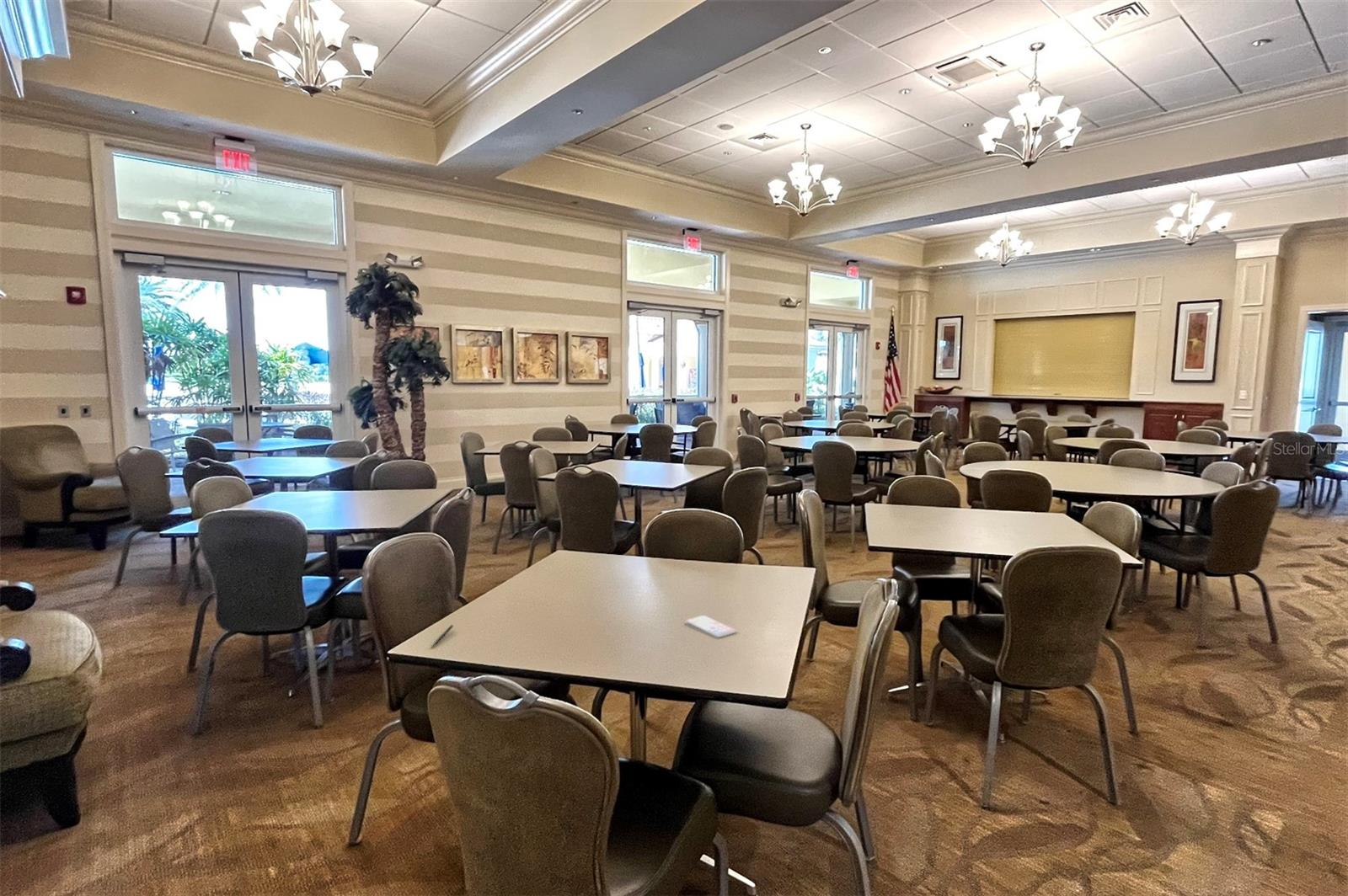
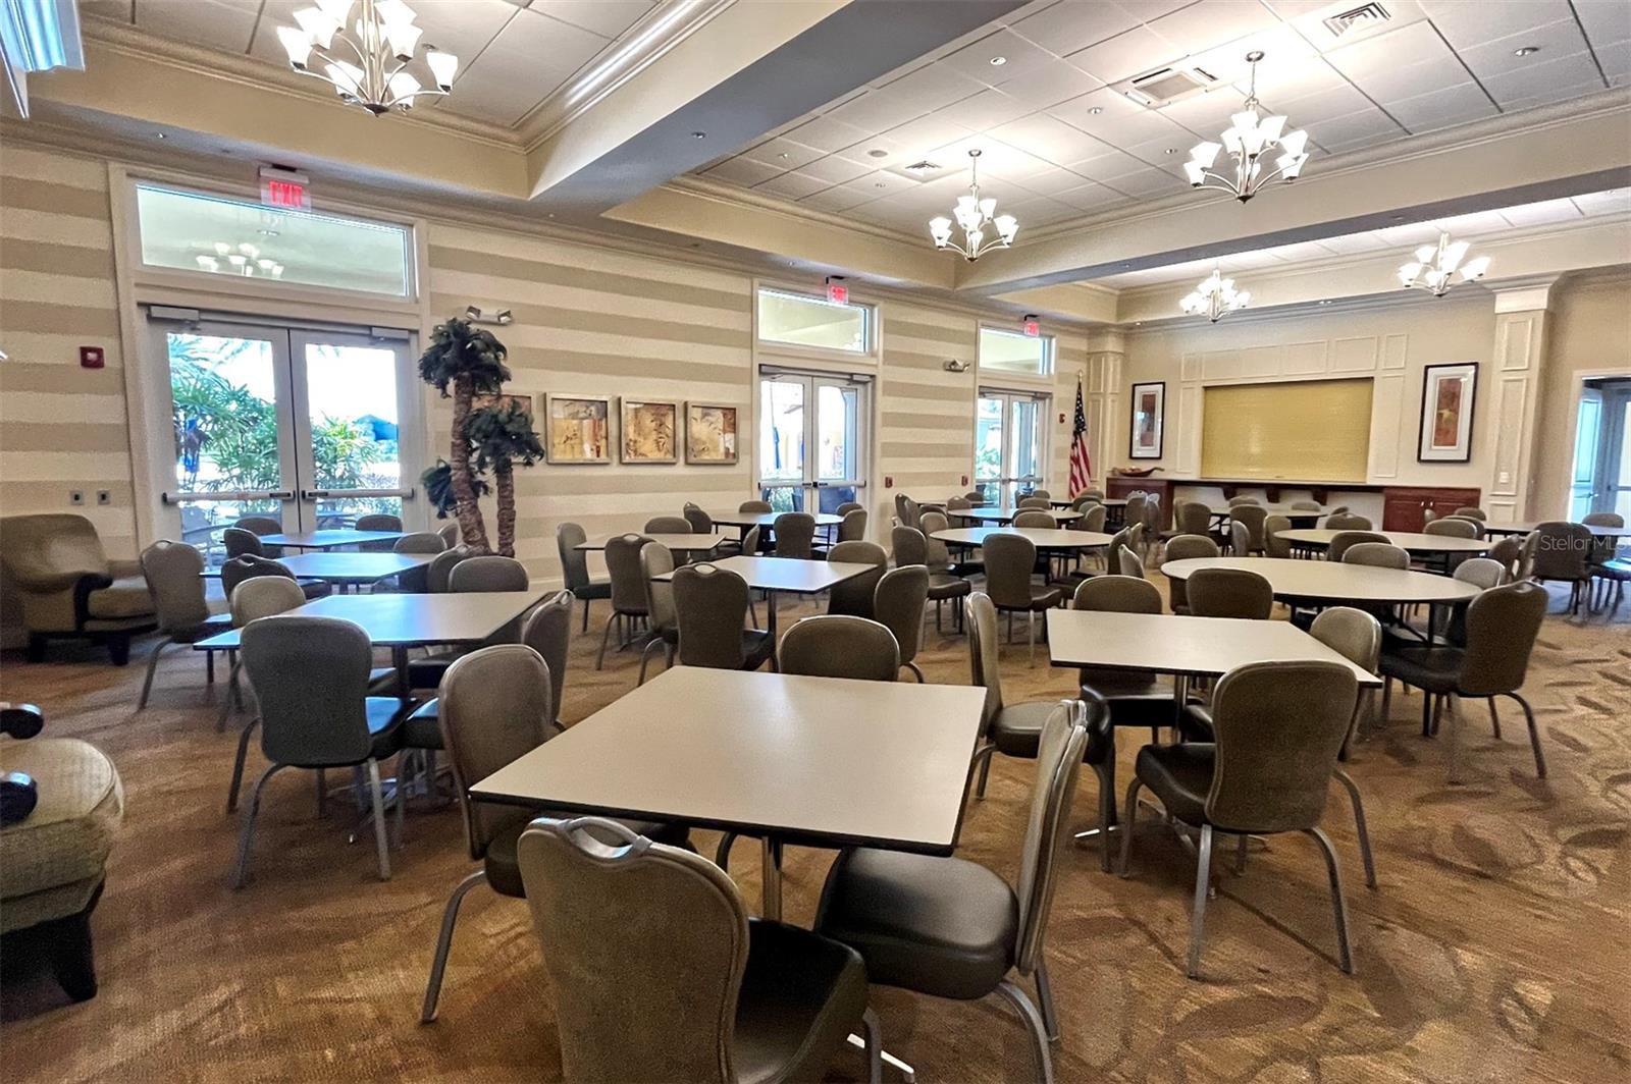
- smartphone [685,615,737,637]
- pen [431,624,454,648]
